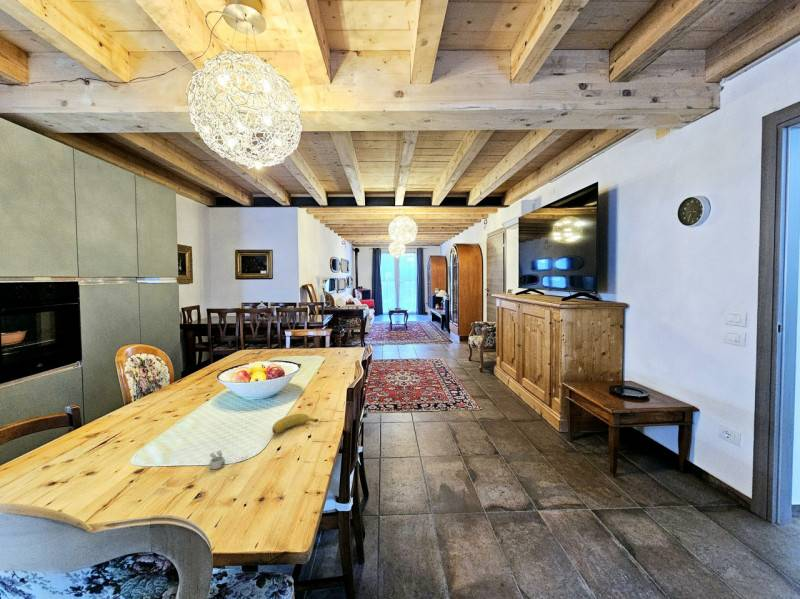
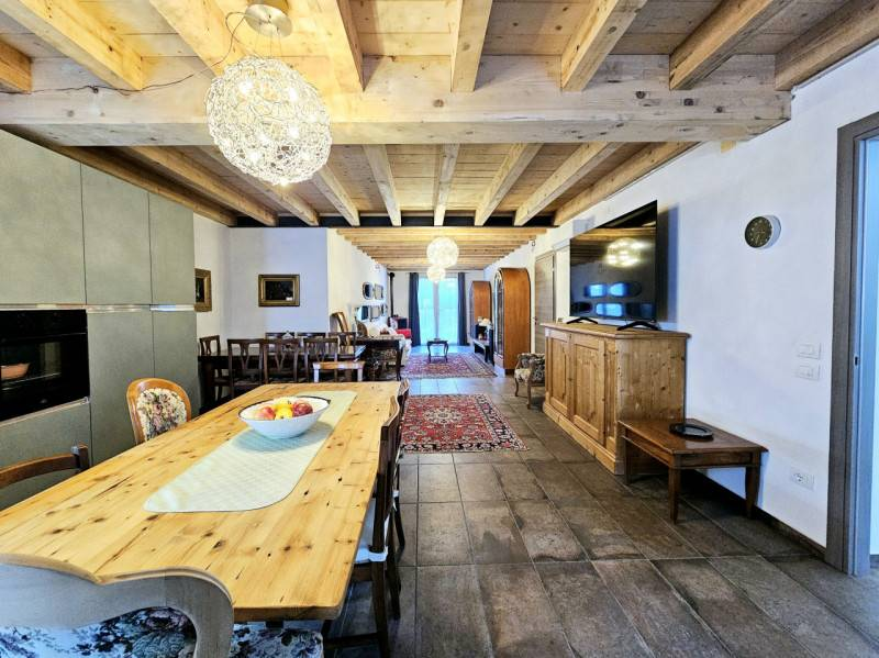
- banana [271,413,320,435]
- cup [205,449,249,470]
